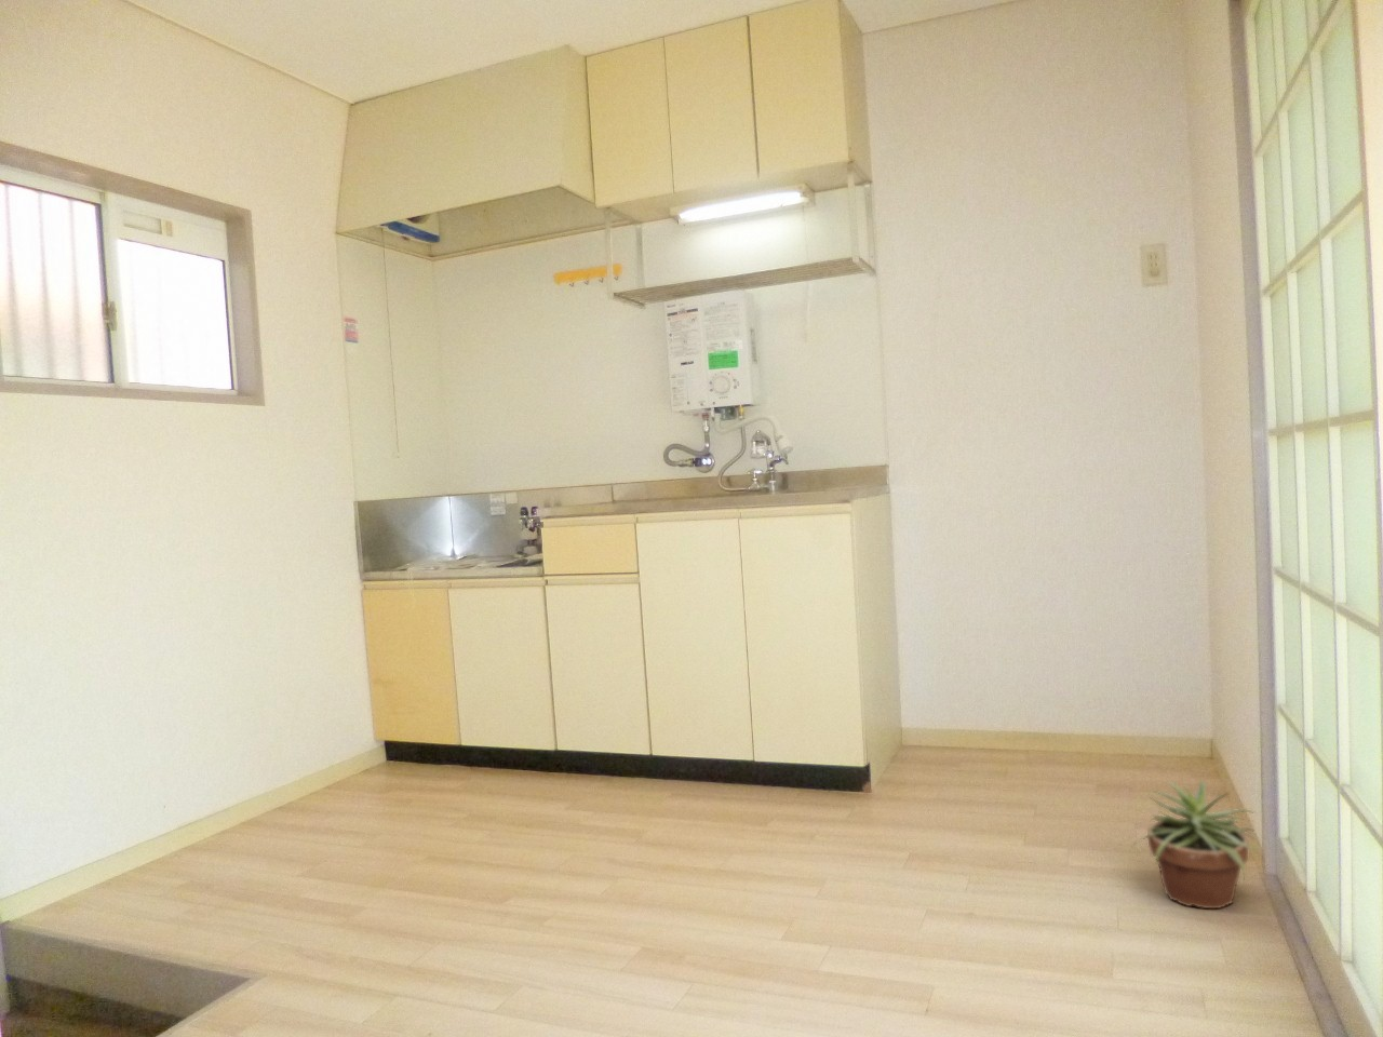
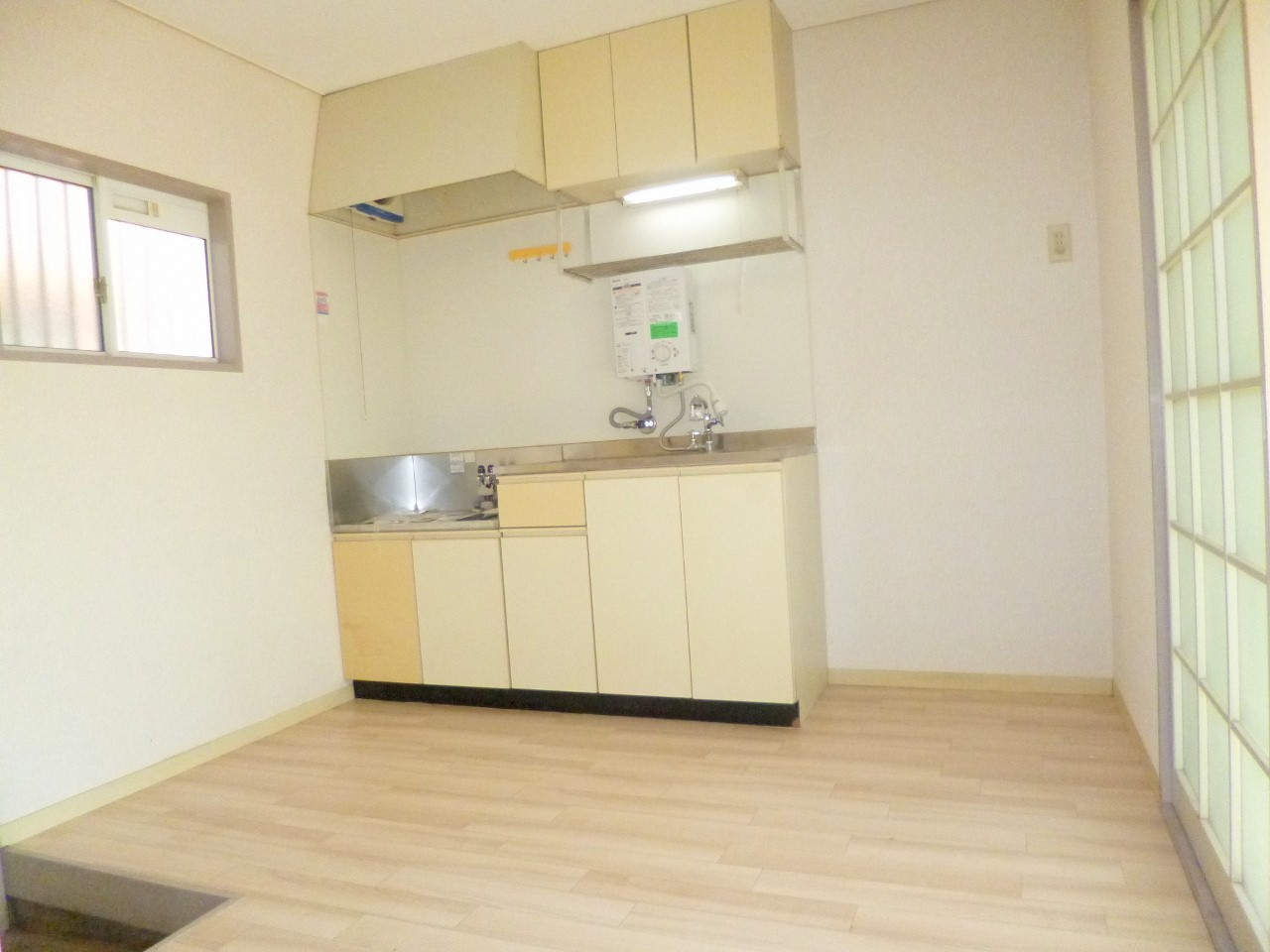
- potted plant [1129,780,1260,910]
